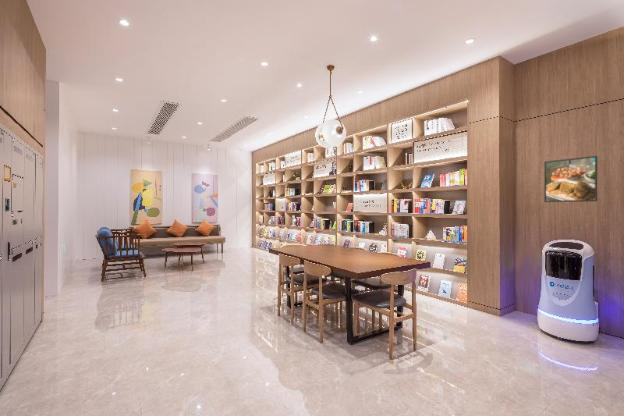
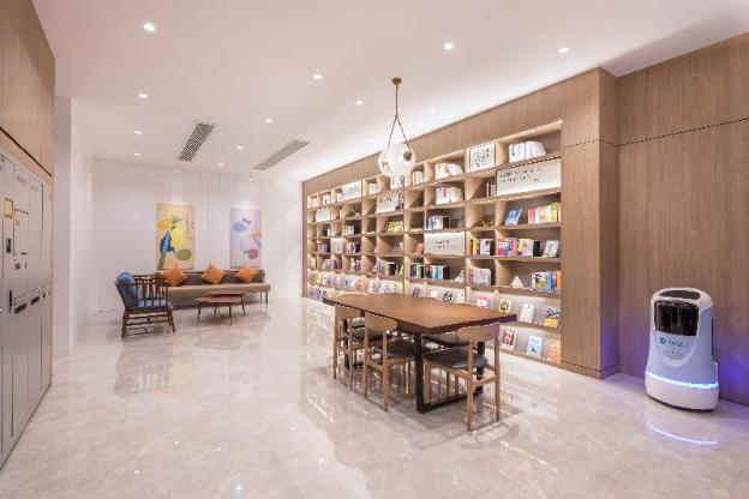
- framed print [543,155,598,203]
